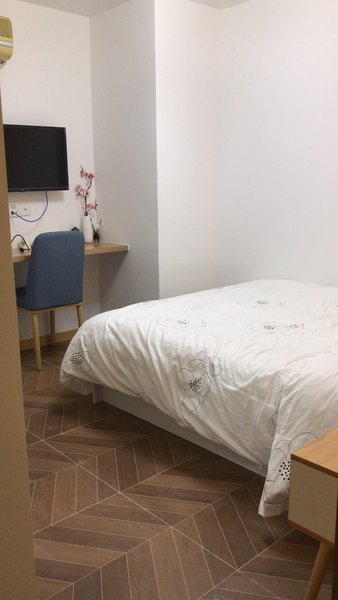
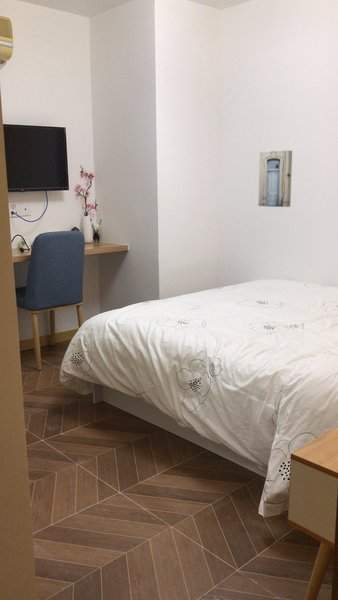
+ wall art [258,150,293,208]
